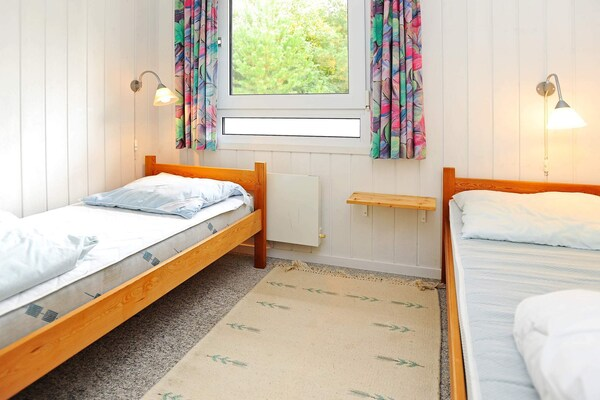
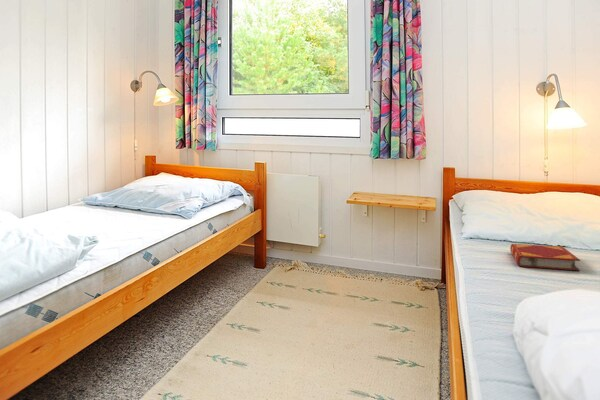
+ hardback book [510,243,581,272]
